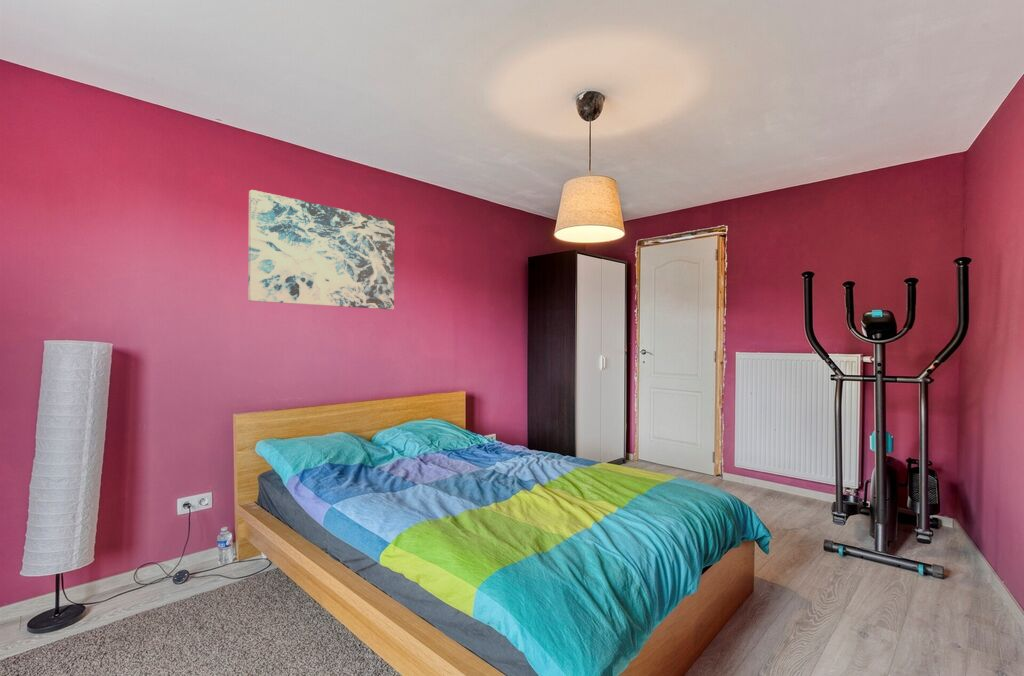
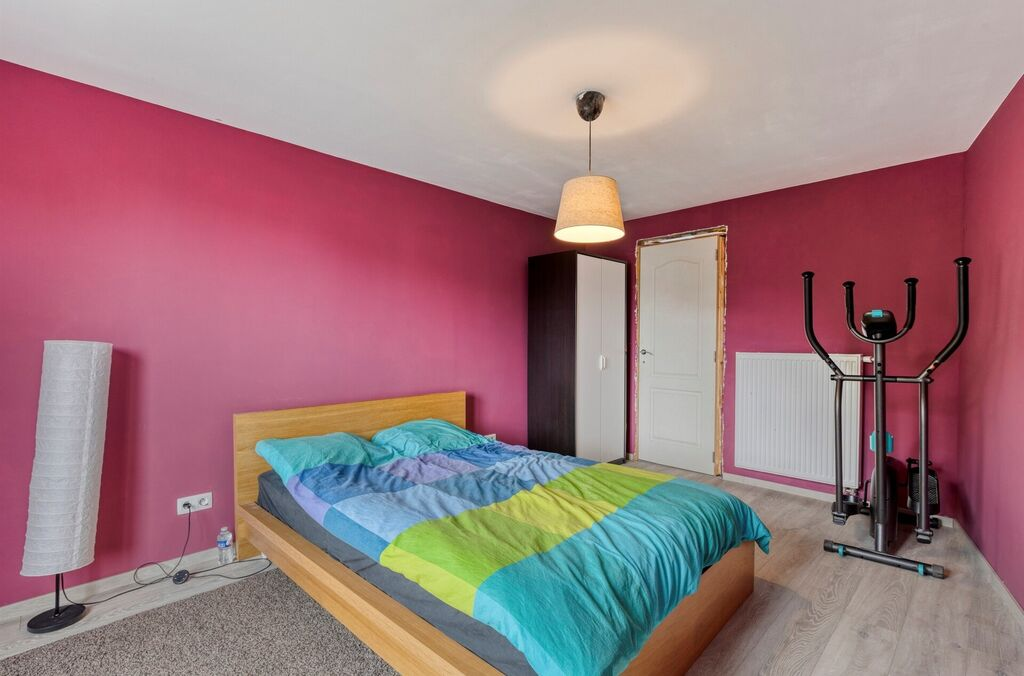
- wall art [247,189,396,310]
